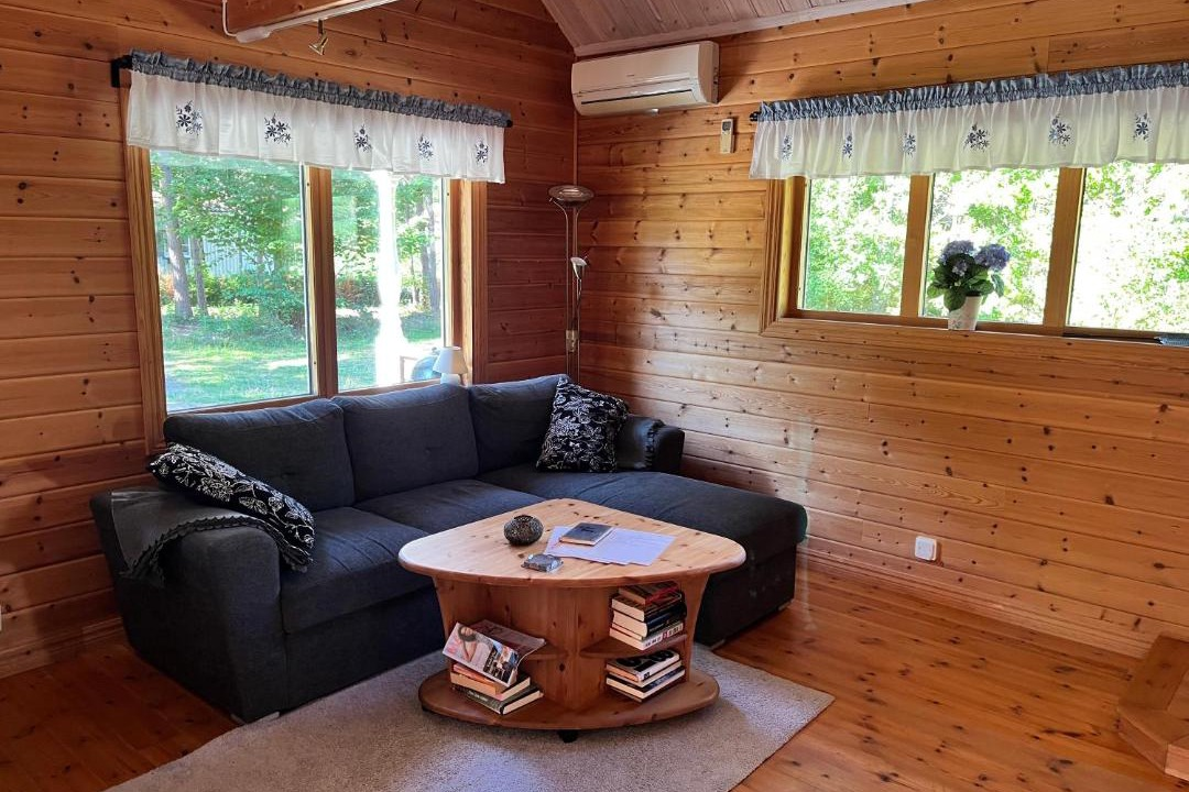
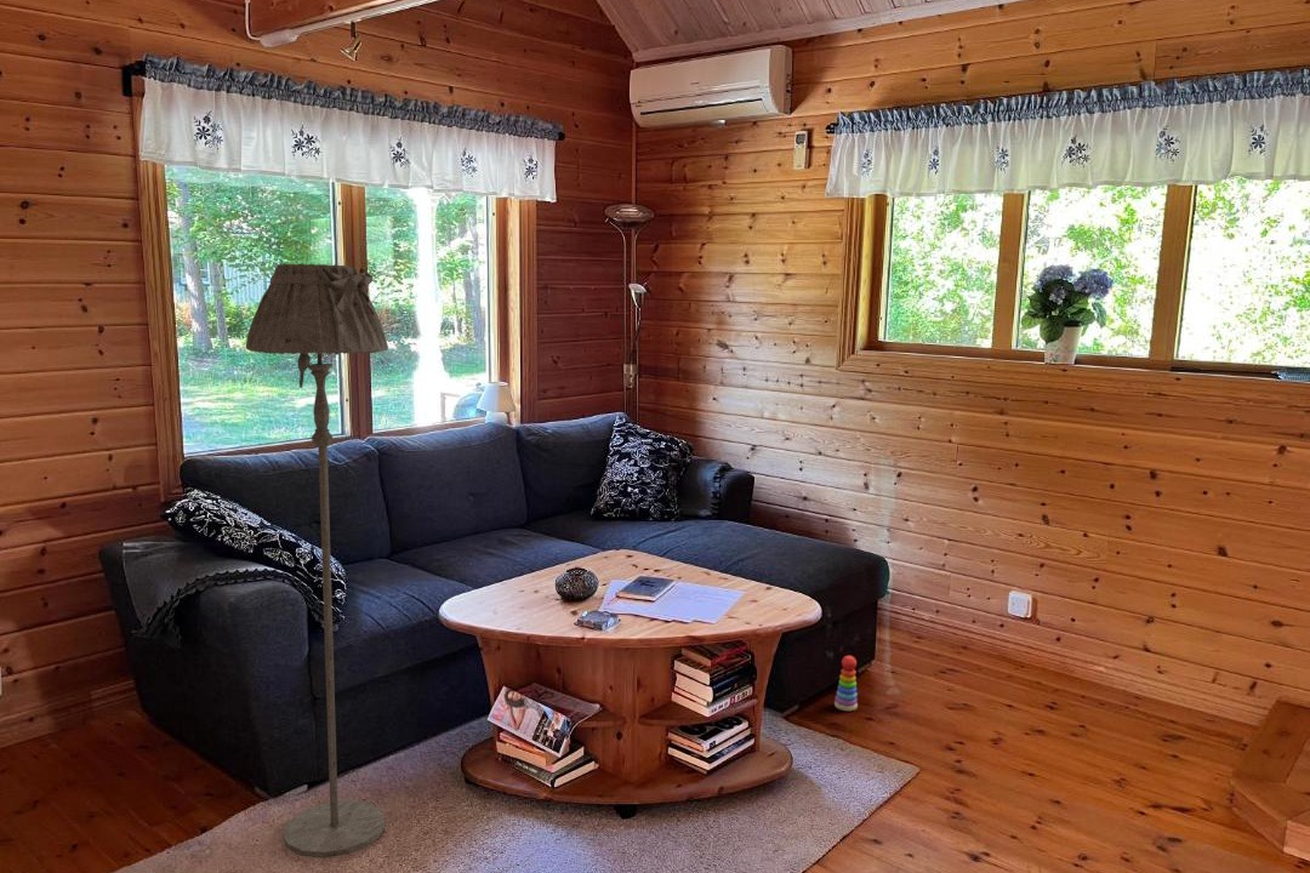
+ floor lamp [245,262,389,860]
+ stacking toy [833,655,859,712]
